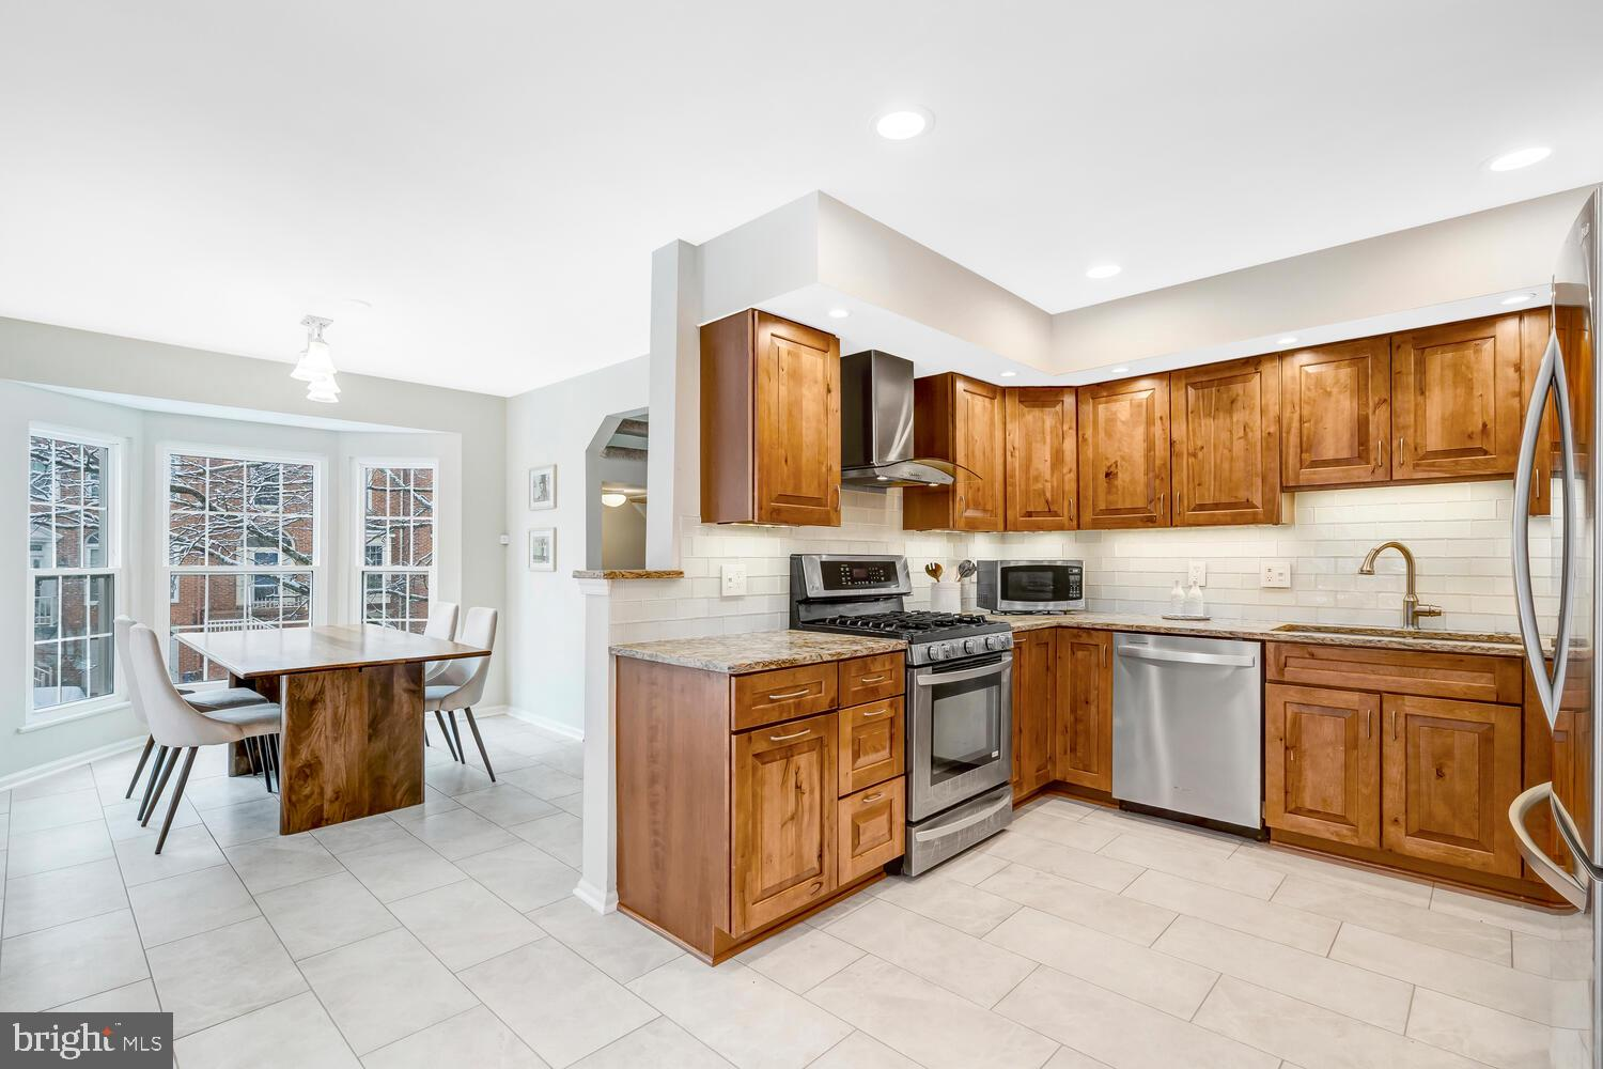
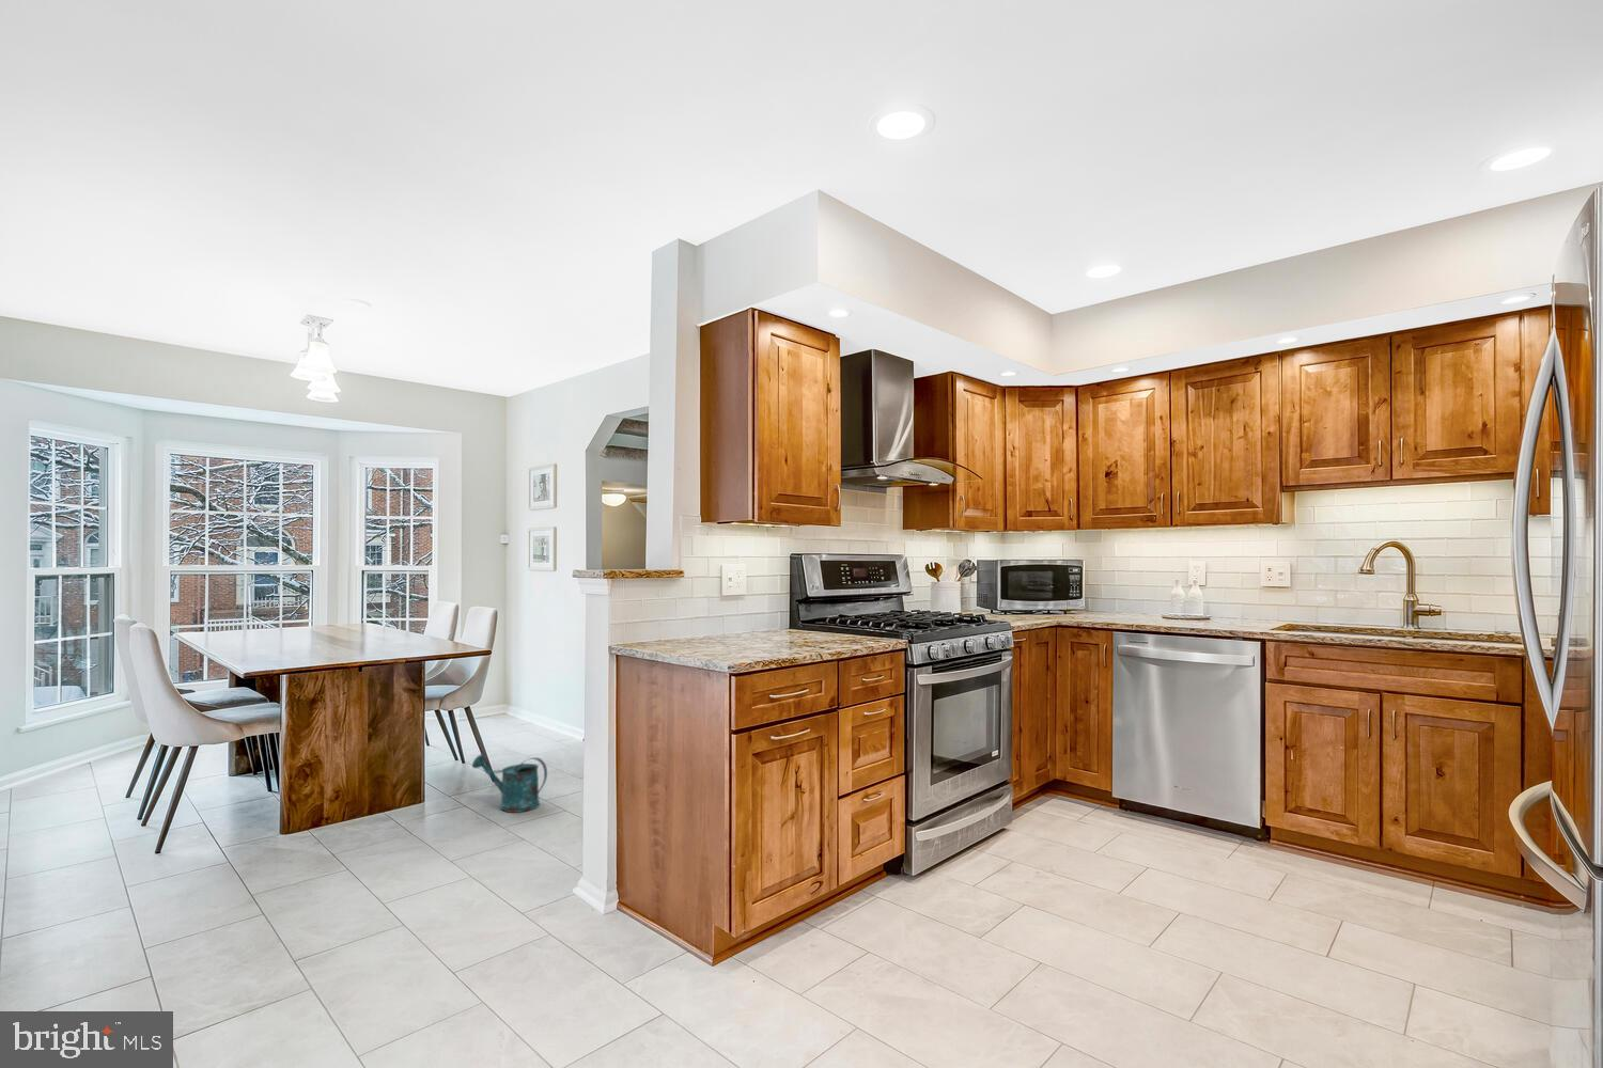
+ watering can [471,753,549,814]
